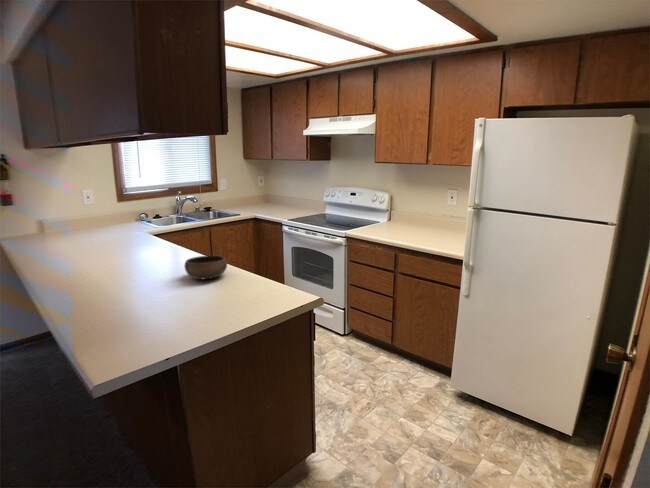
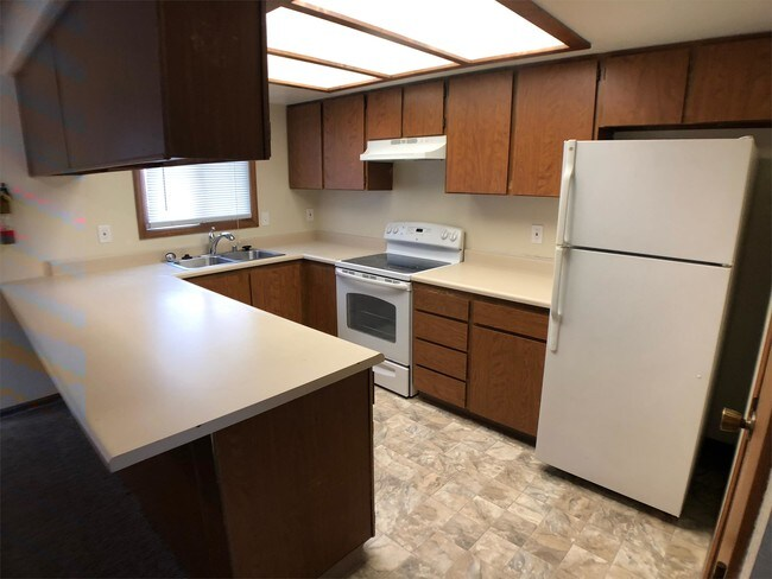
- bowl [183,254,228,281]
